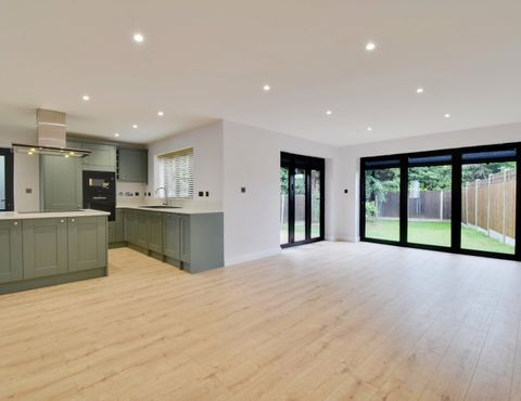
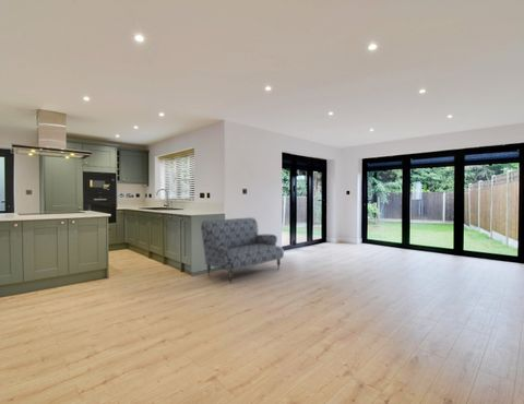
+ sofa [200,216,285,284]
